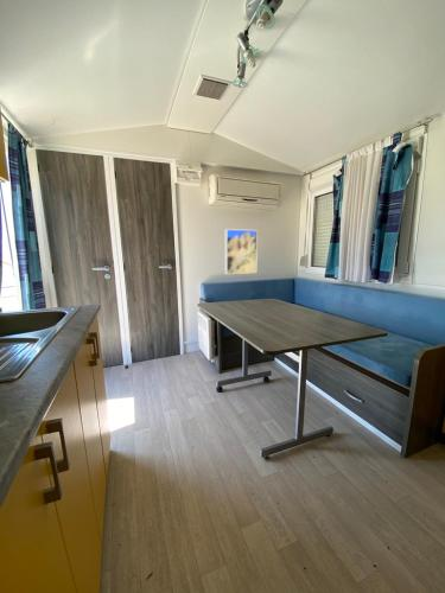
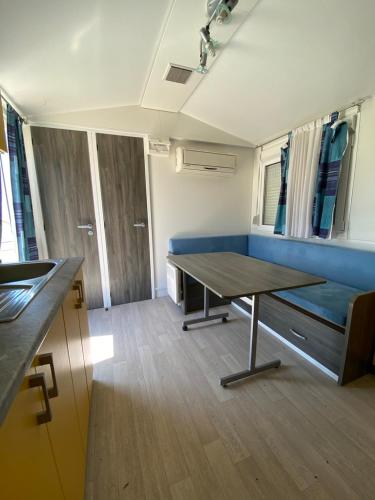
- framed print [224,228,259,275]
